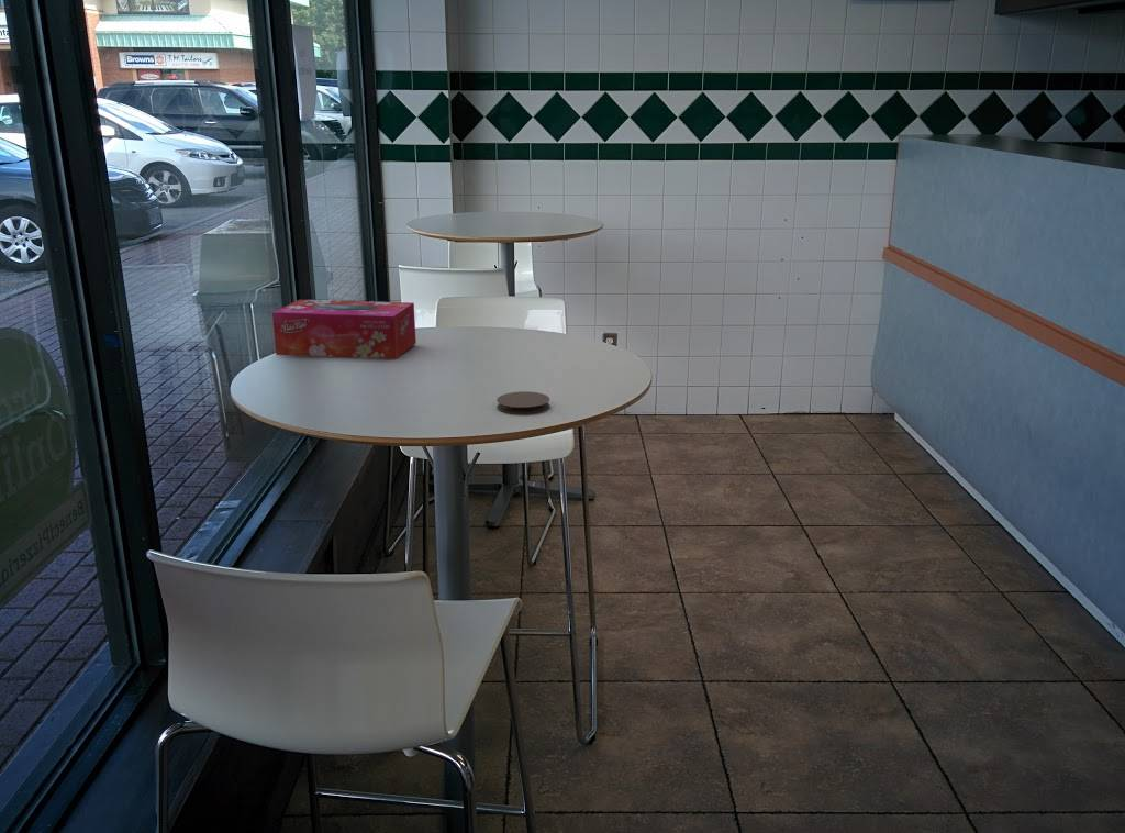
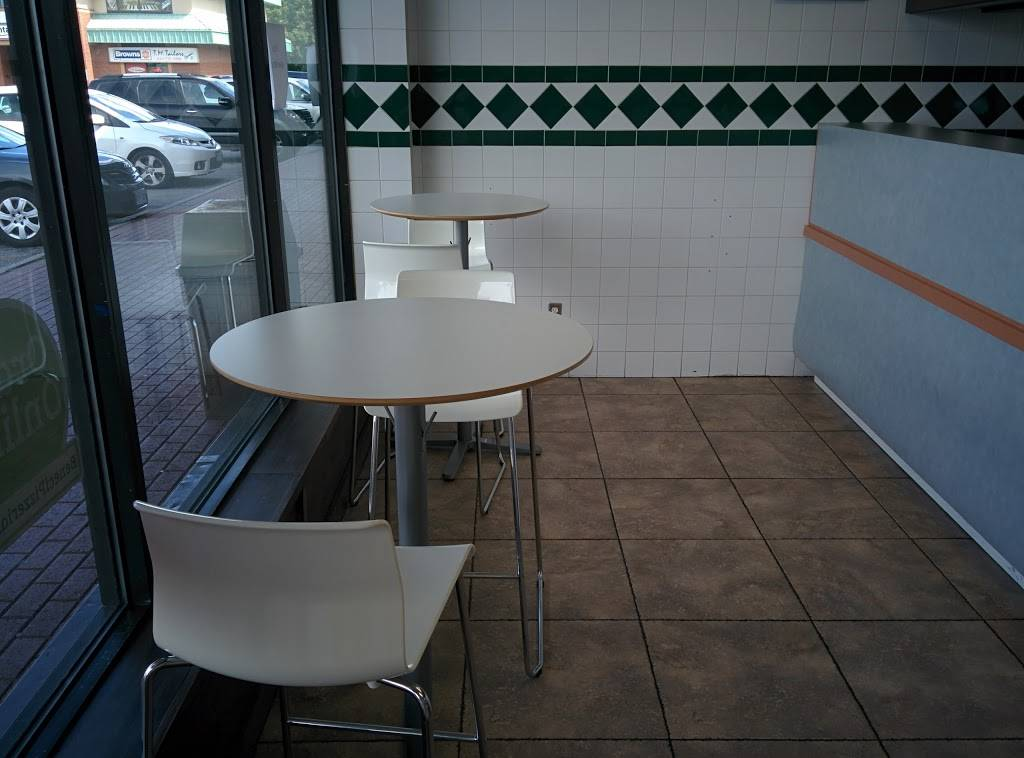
- tissue box [271,299,417,360]
- coaster [495,390,550,415]
